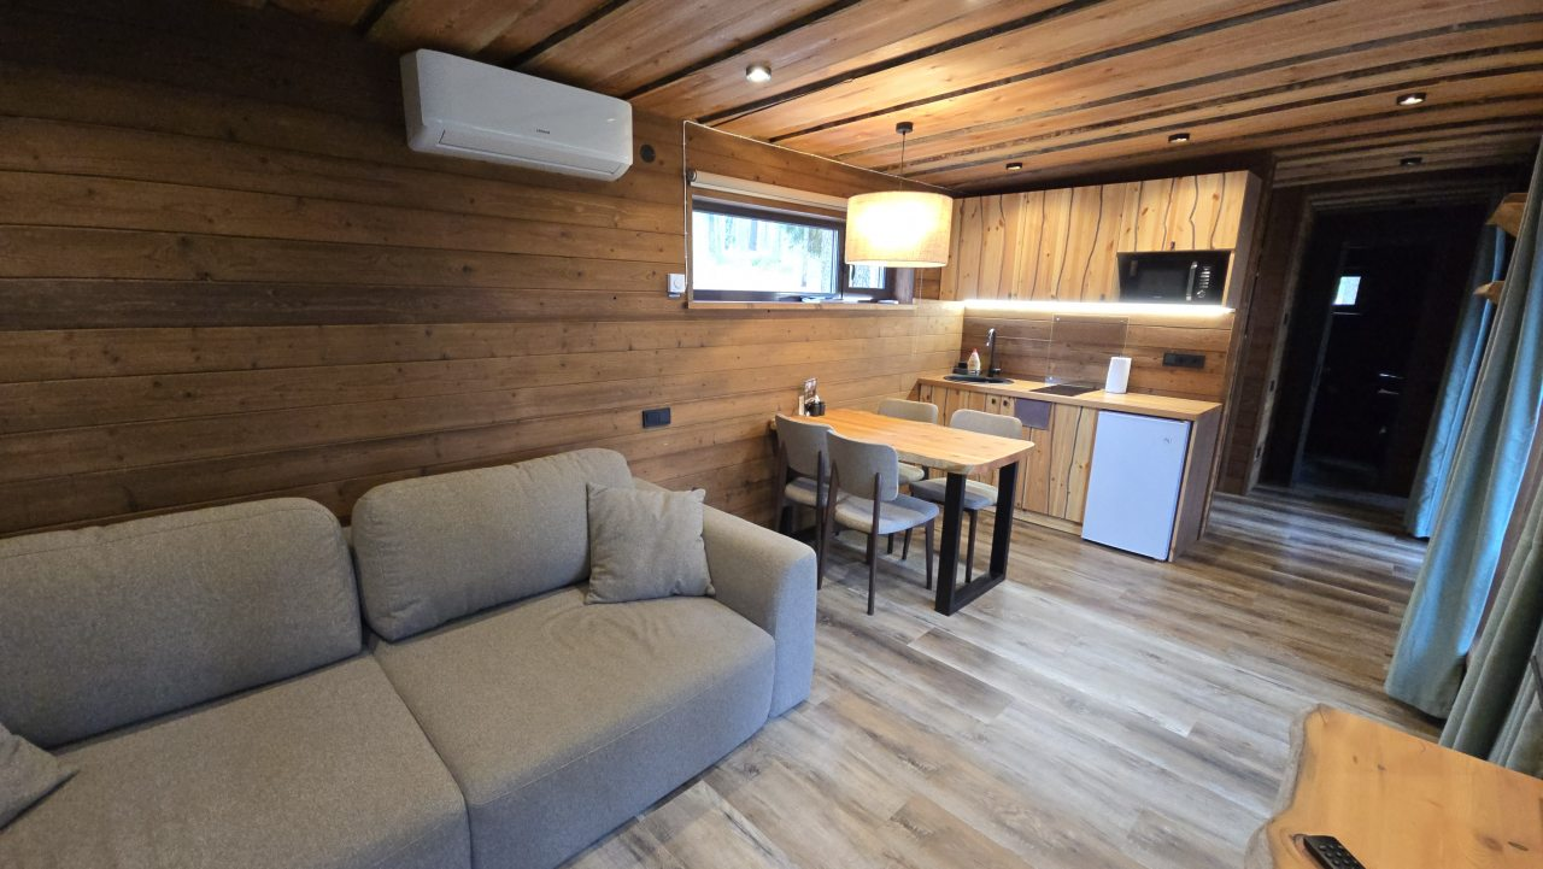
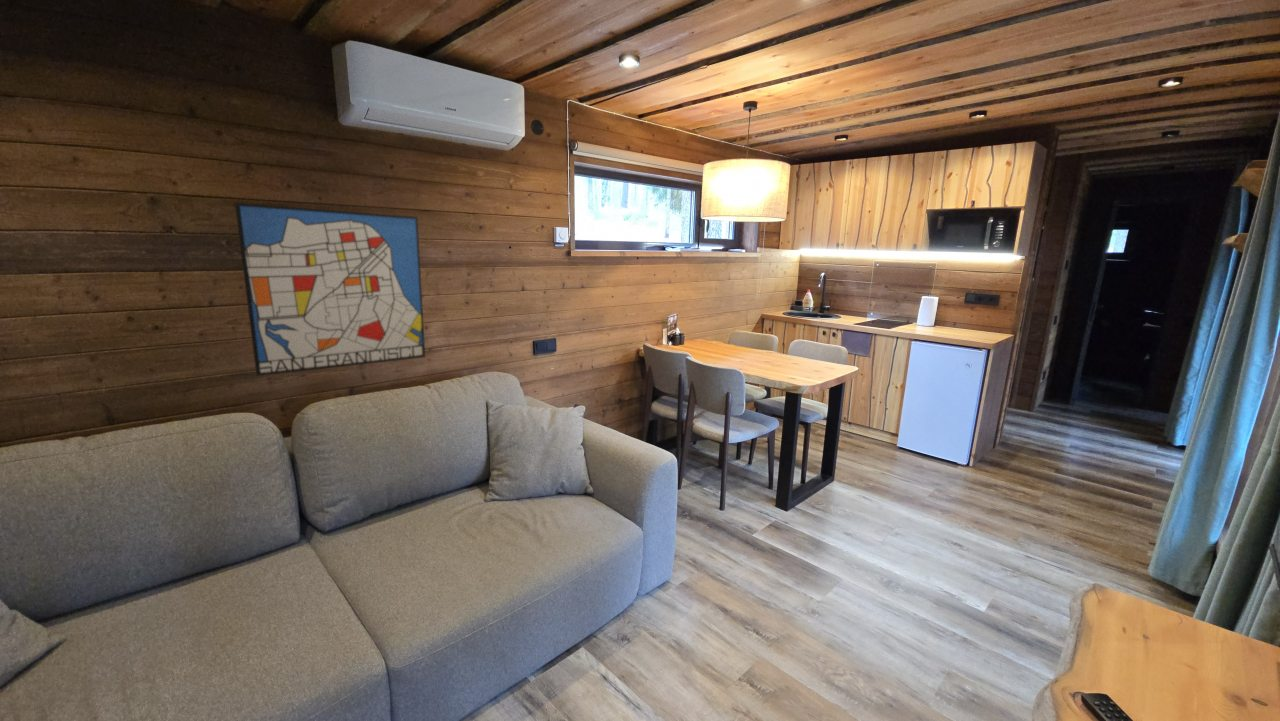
+ wall art [234,202,426,377]
